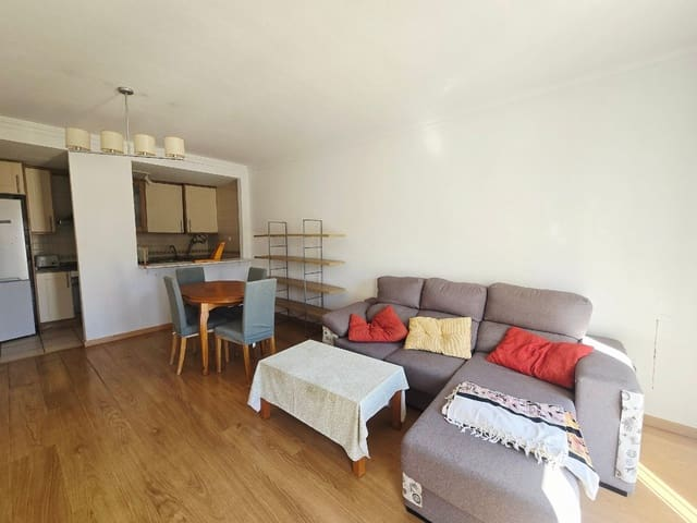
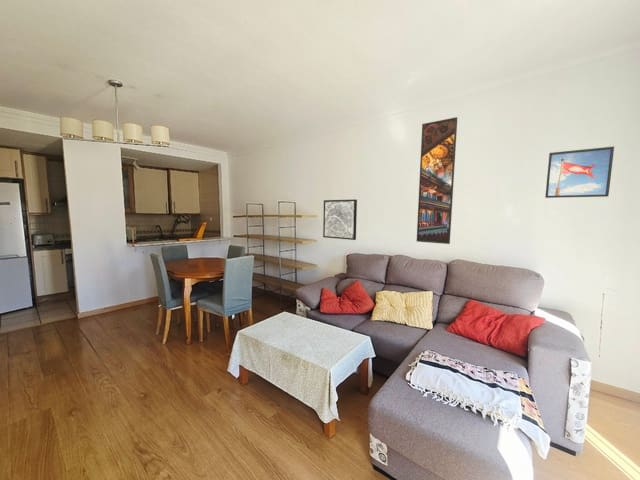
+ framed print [416,116,458,245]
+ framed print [544,145,615,199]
+ wall art [322,198,358,241]
